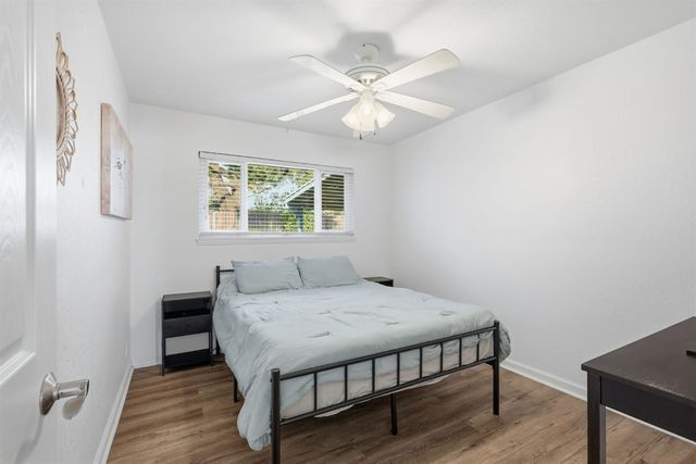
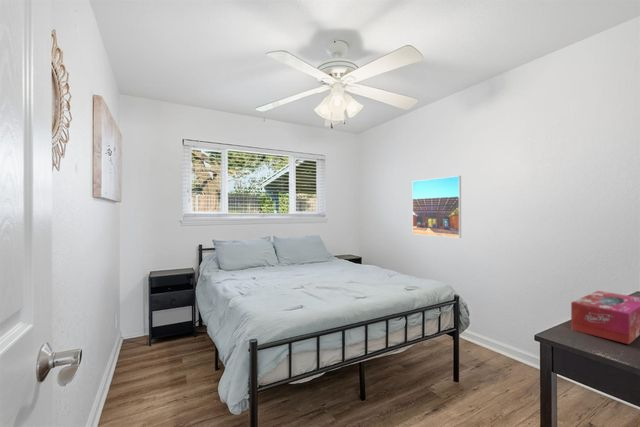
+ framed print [411,175,462,239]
+ tissue box [570,290,640,345]
